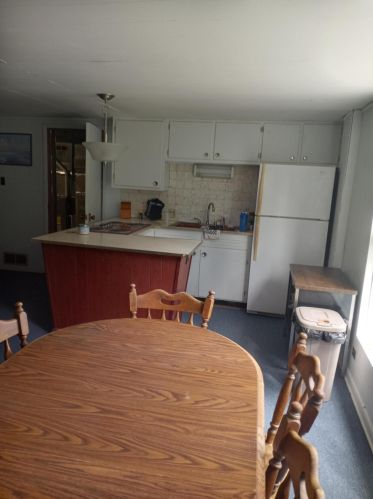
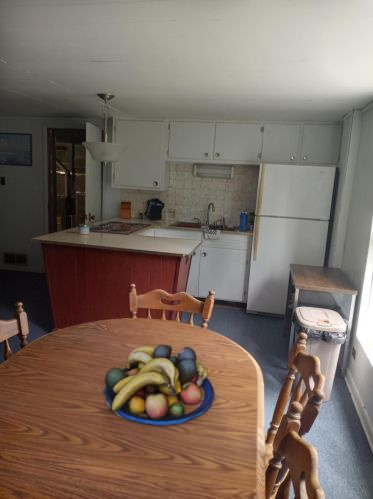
+ fruit bowl [102,344,215,426]
